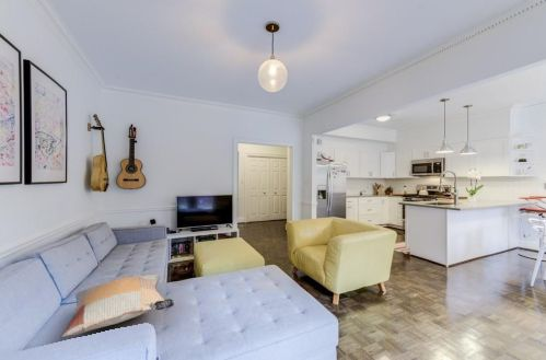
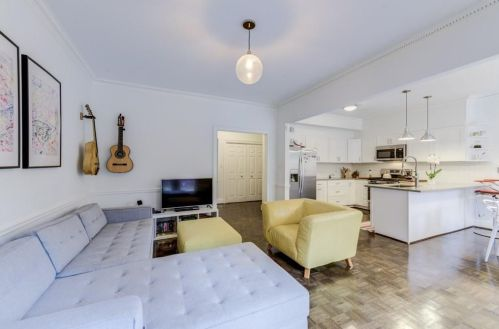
- decorative pillow [59,274,175,339]
